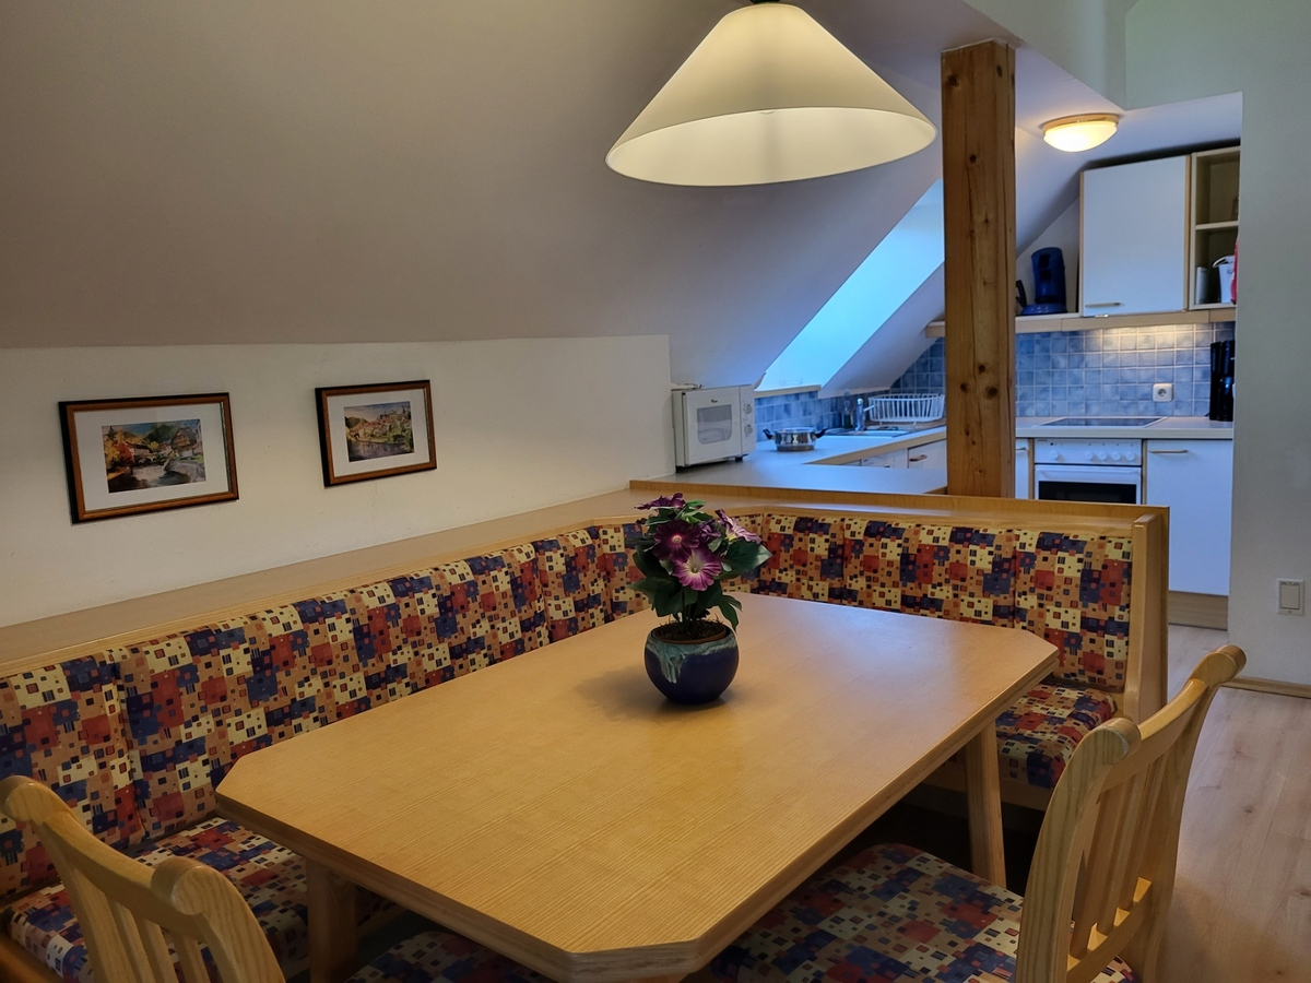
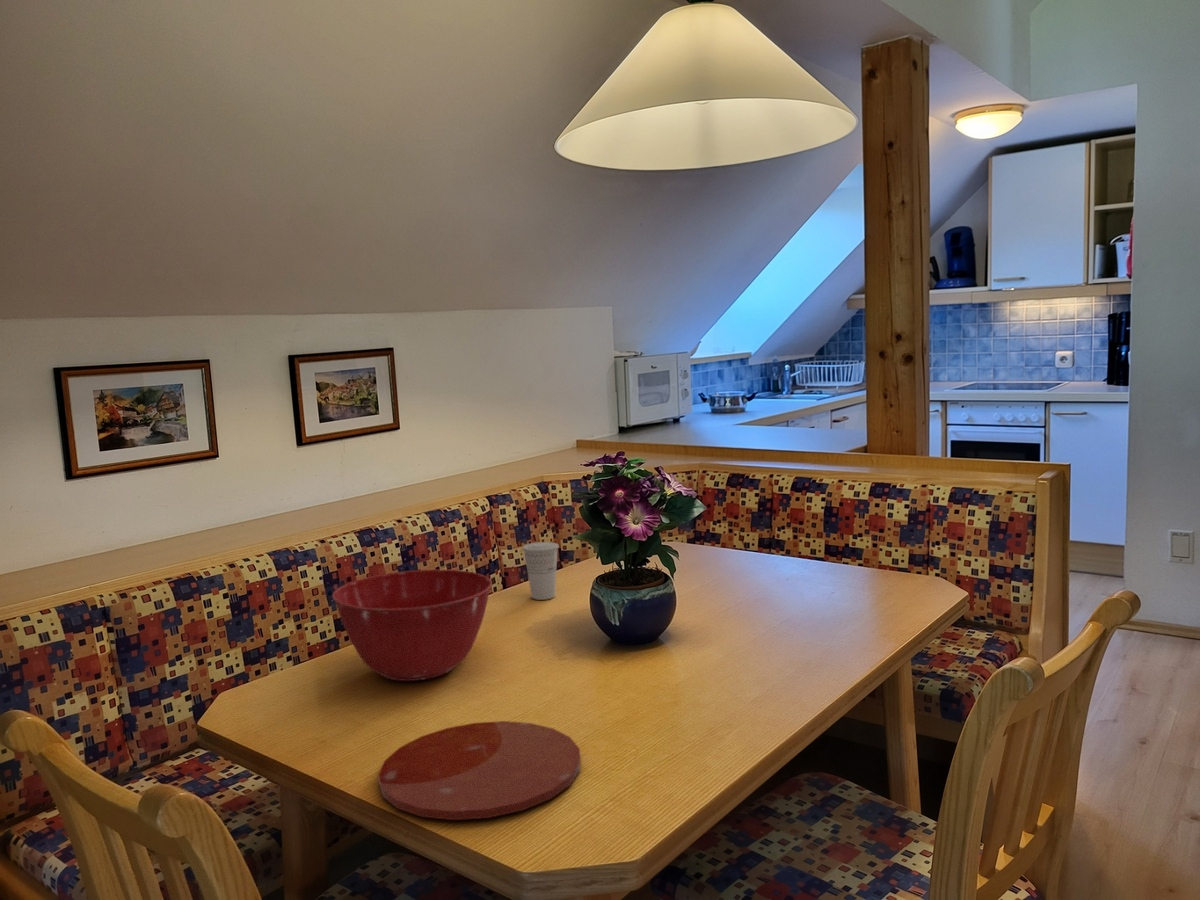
+ cup [521,541,560,601]
+ mixing bowl [331,569,493,682]
+ plate [377,720,581,821]
